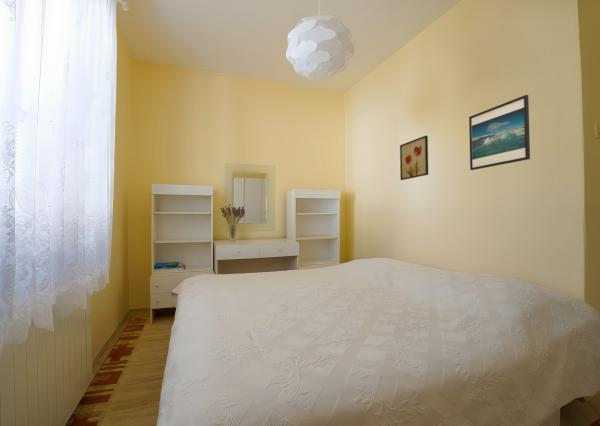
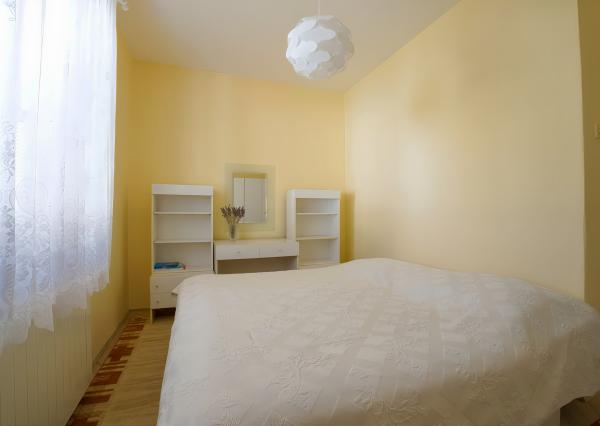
- wall art [399,135,429,181]
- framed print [468,94,531,171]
